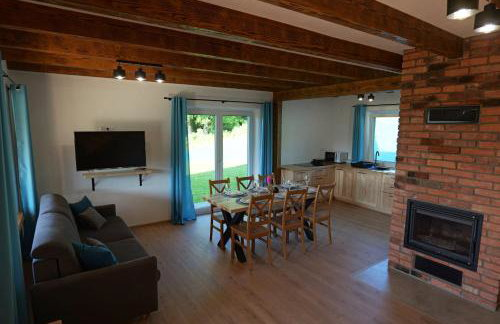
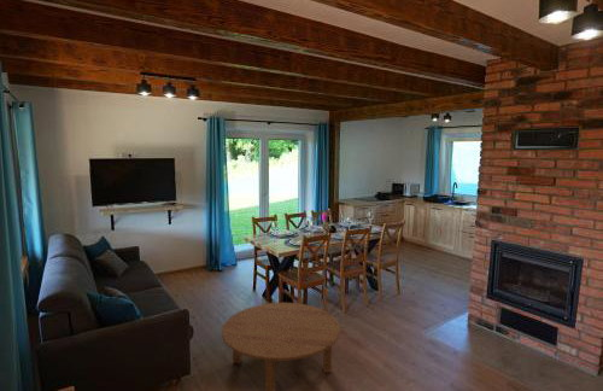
+ coffee table [221,302,341,391]
